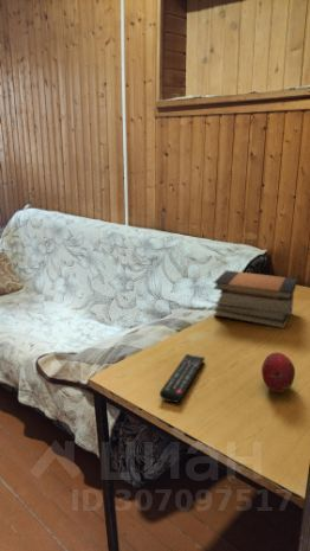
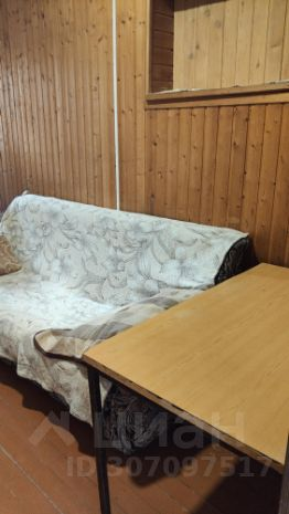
- remote control [159,353,206,404]
- book stack [212,269,298,329]
- fruit [260,351,296,393]
